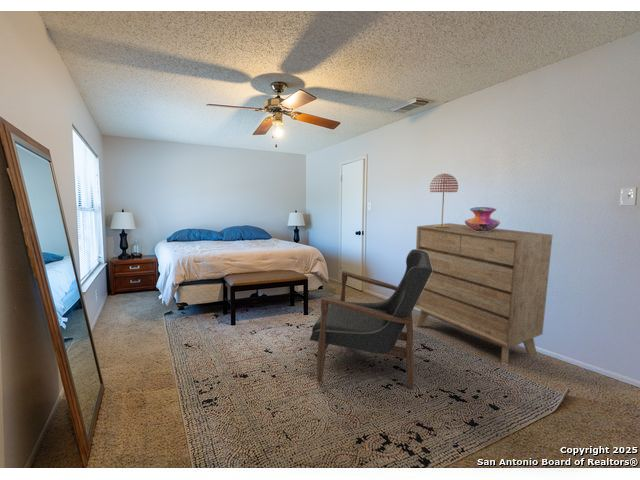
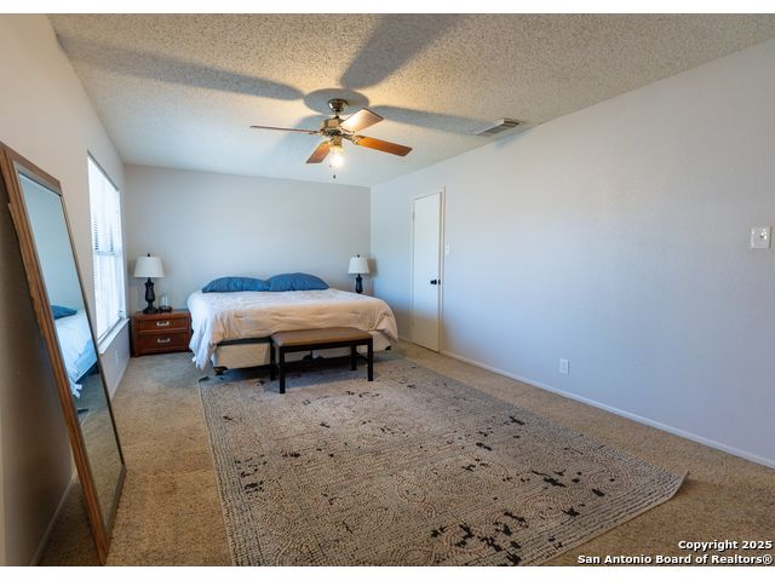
- armchair [309,248,432,390]
- decorative vase [464,206,501,231]
- table lamp [429,173,459,228]
- dresser [414,222,553,365]
